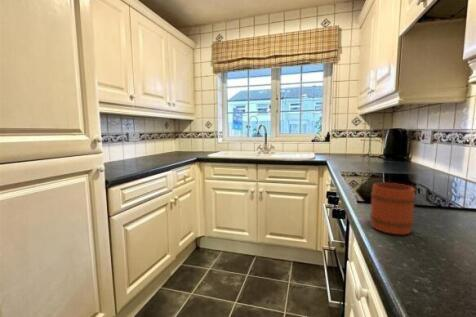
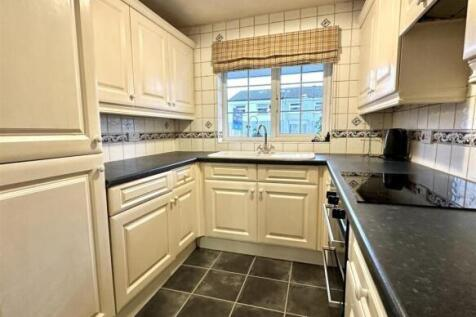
- mug [369,182,416,235]
